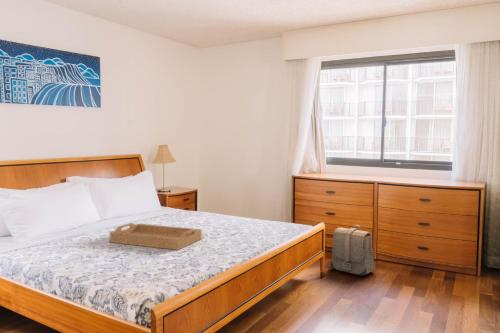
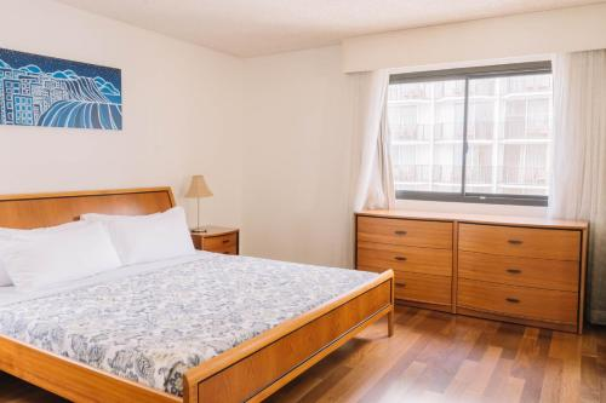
- serving tray [109,222,203,251]
- backpack [330,224,376,277]
